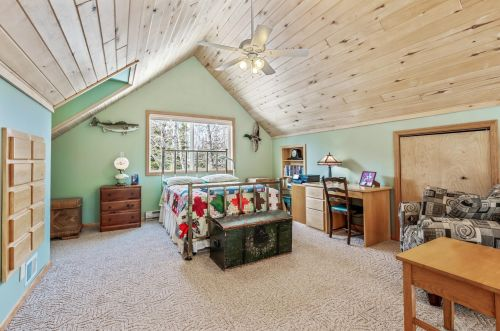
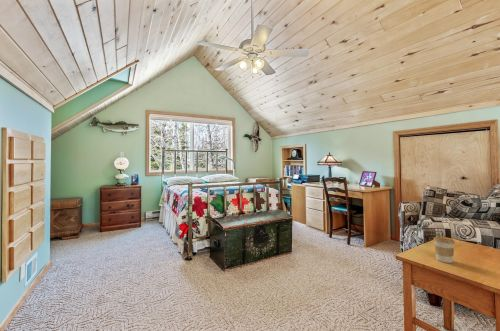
+ coffee cup [432,235,456,264]
